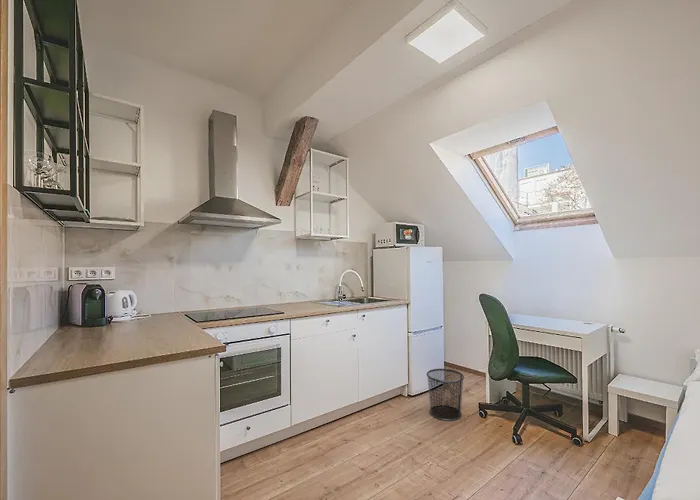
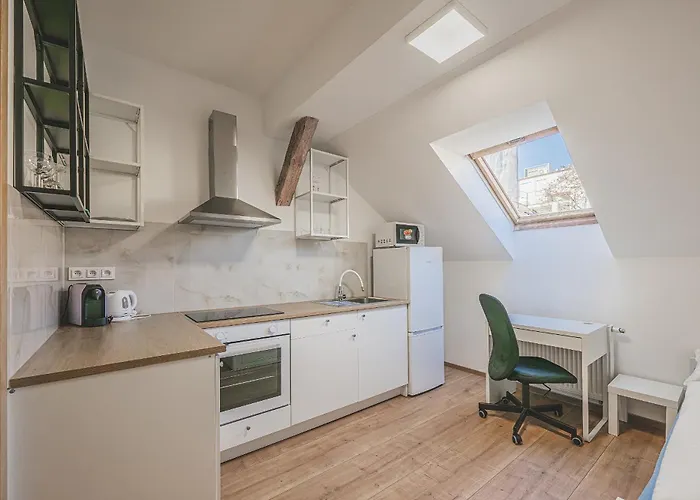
- waste bin [426,368,465,422]
